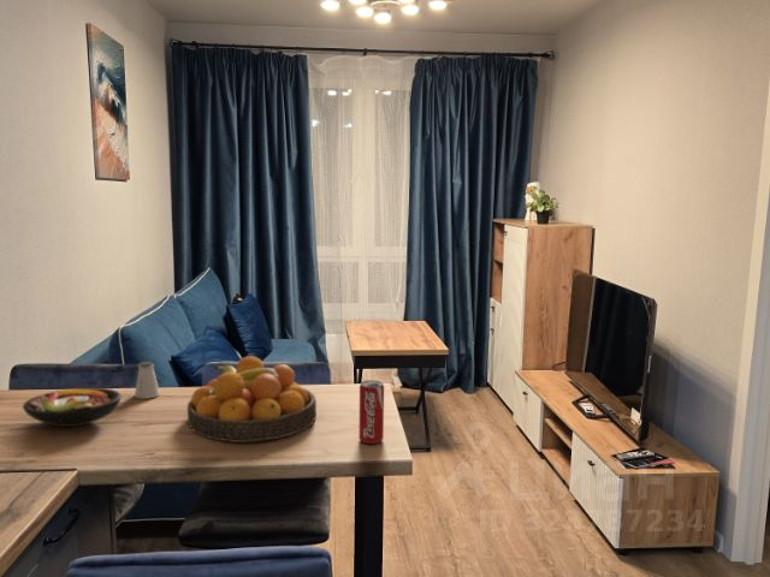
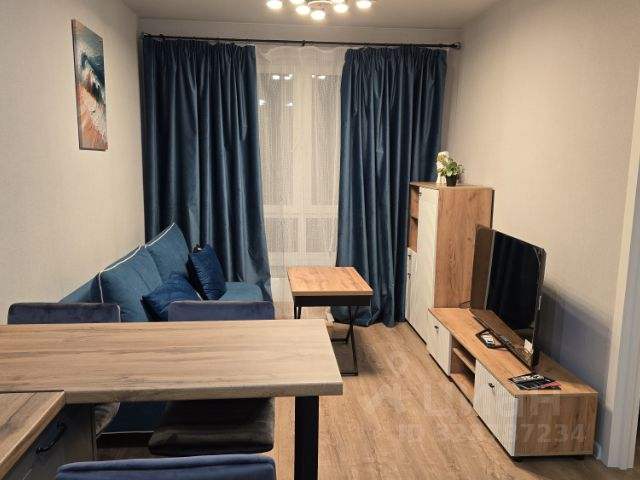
- beverage can [359,380,385,445]
- fruit bowl [186,355,318,444]
- saltshaker [134,361,161,400]
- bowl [22,387,123,428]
